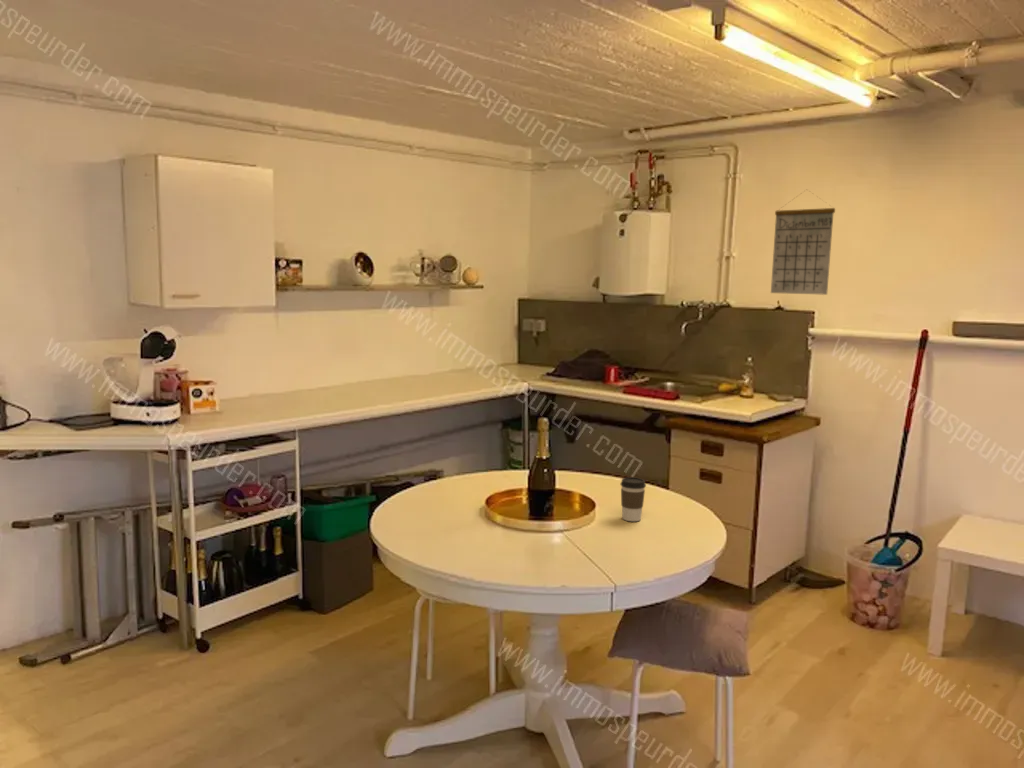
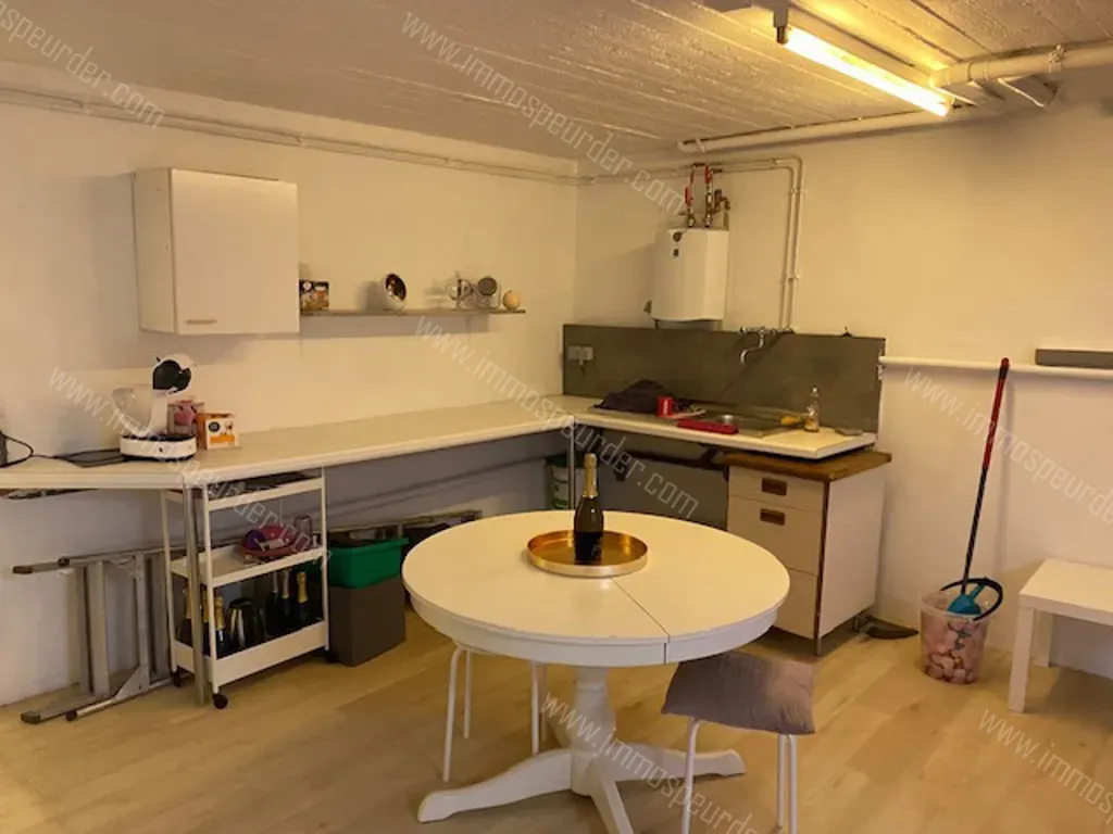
- calendar [770,189,836,296]
- coffee cup [620,476,647,522]
